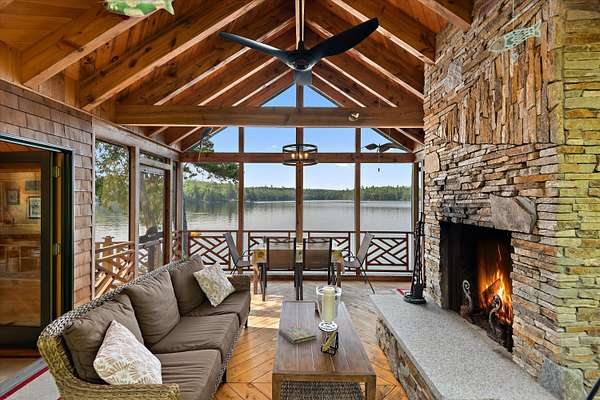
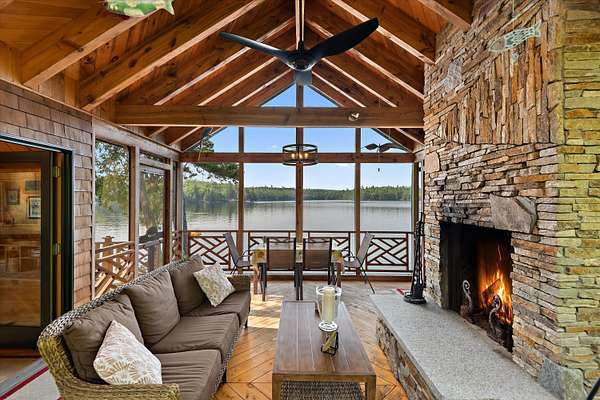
- book [278,324,317,344]
